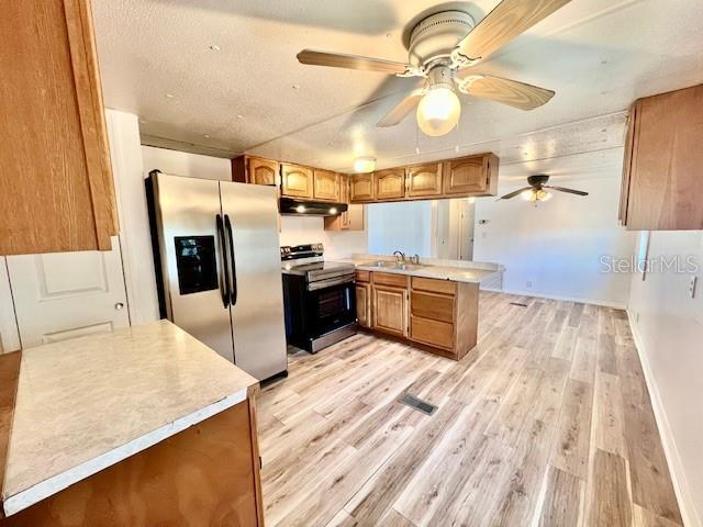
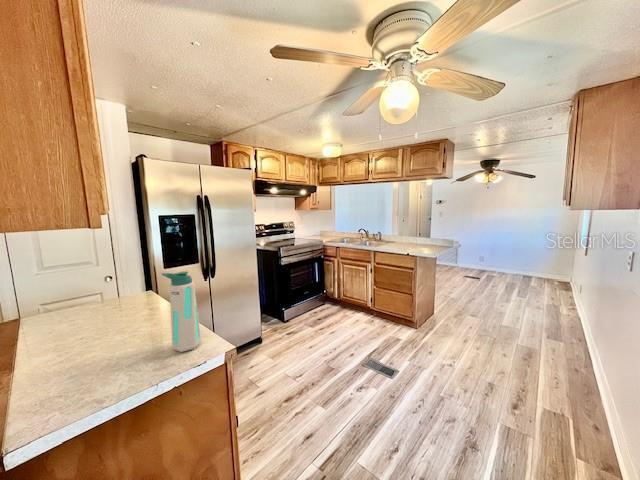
+ water bottle [161,270,202,353]
